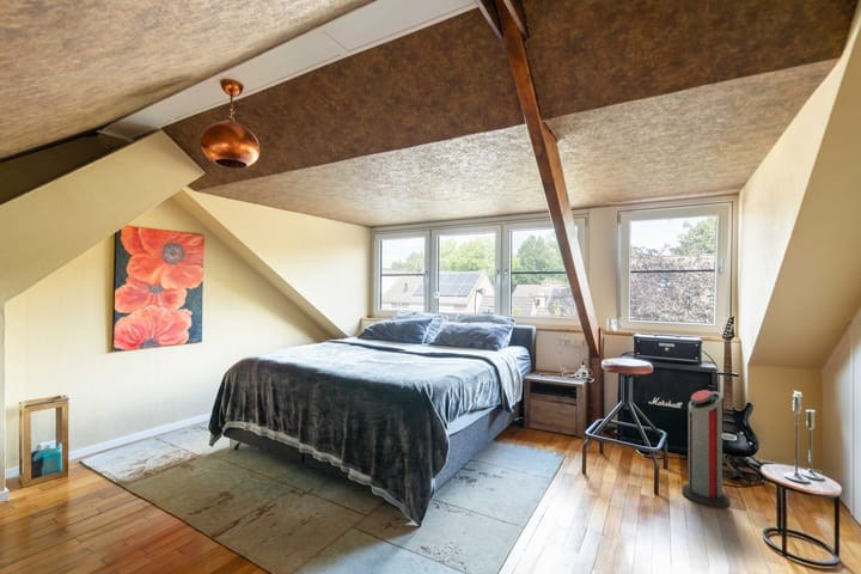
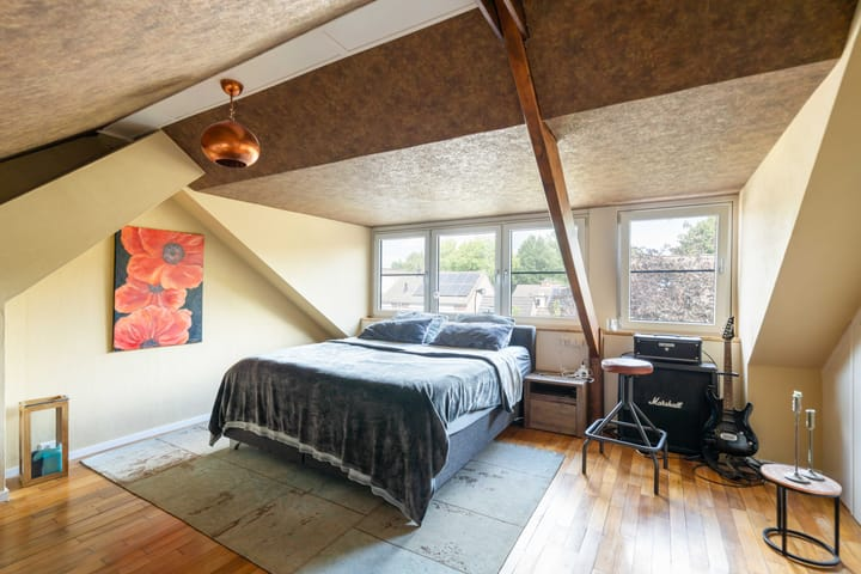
- air purifier [680,389,731,509]
